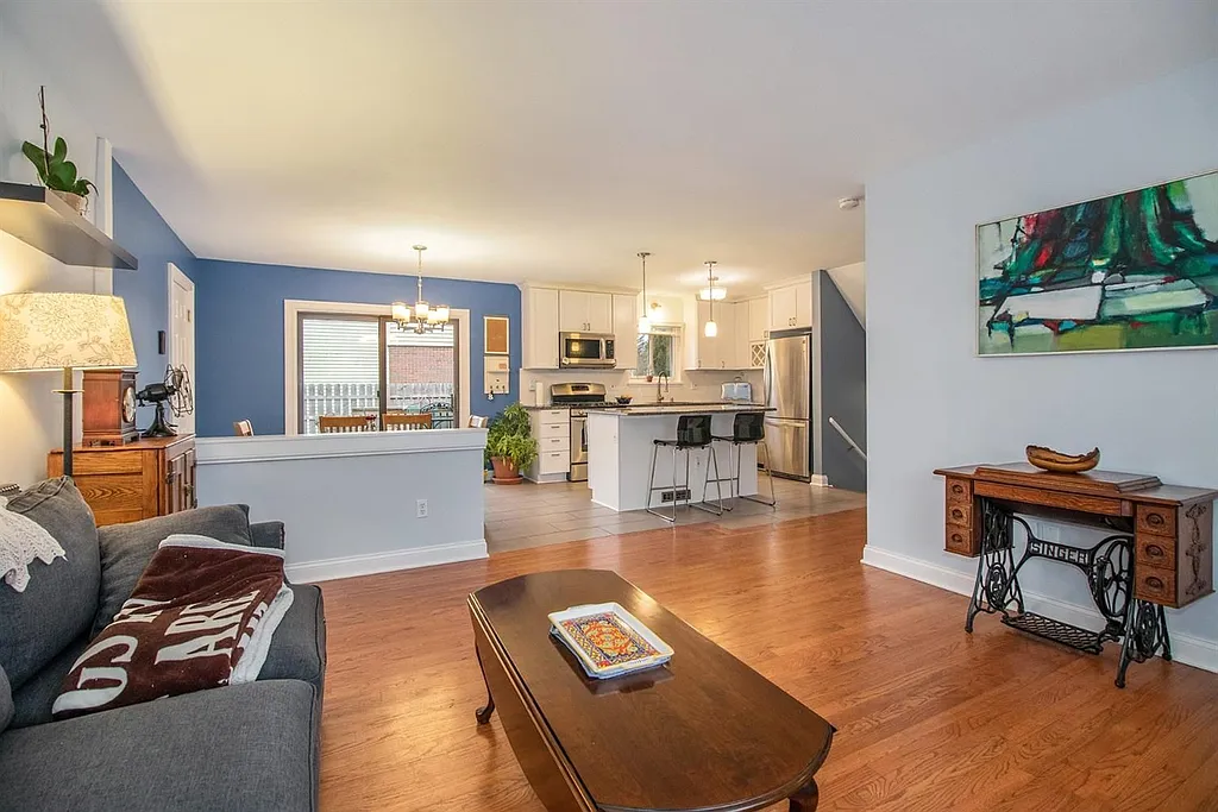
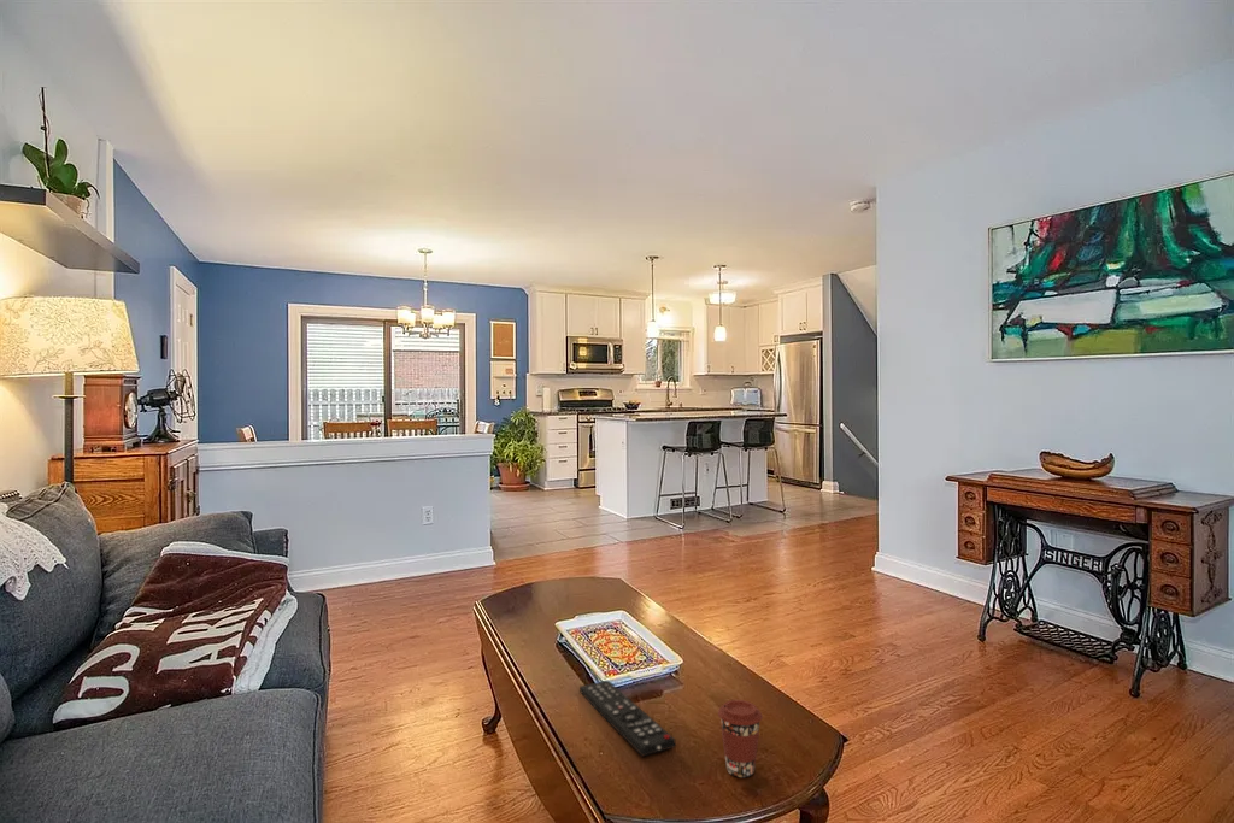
+ remote control [578,680,677,758]
+ coffee cup [717,699,764,778]
